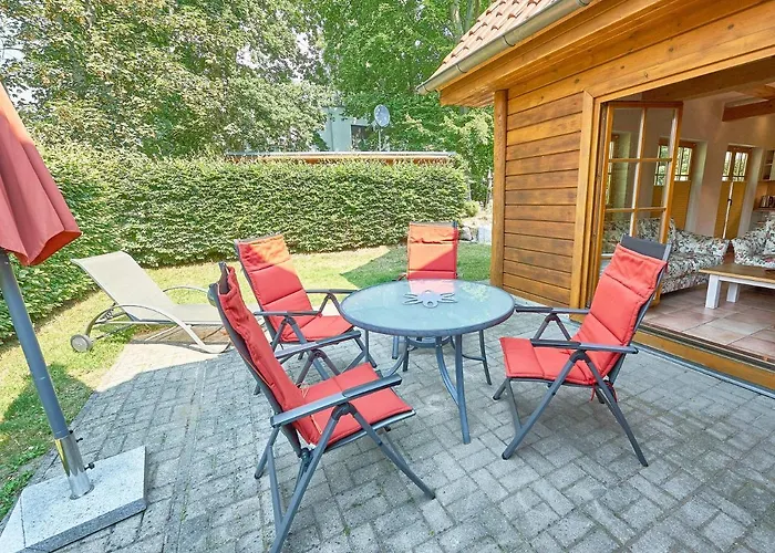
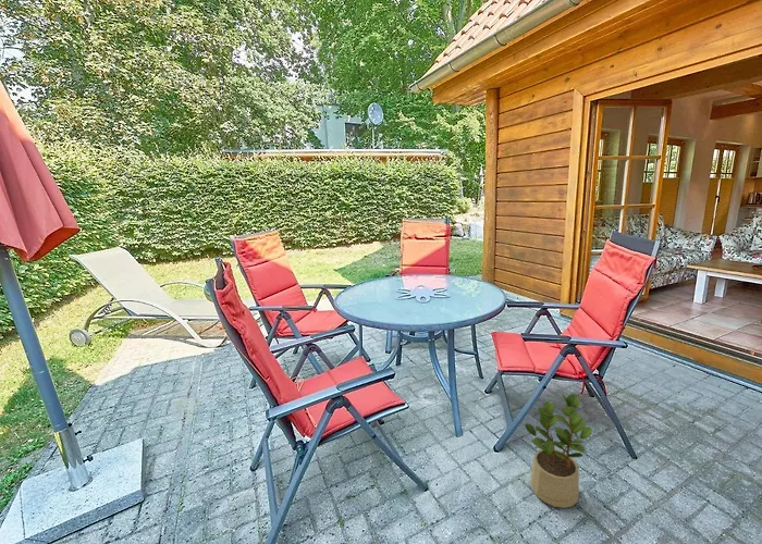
+ potted plant [524,393,593,509]
